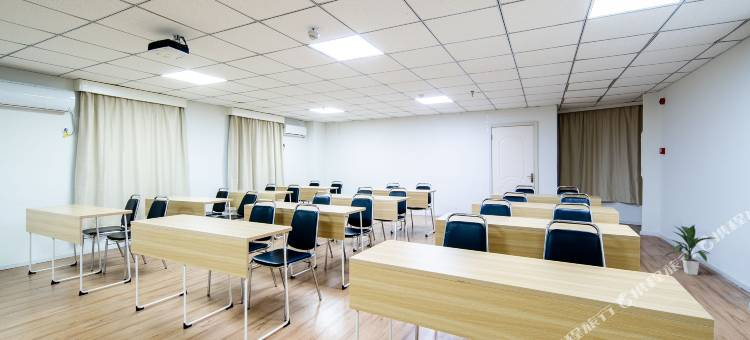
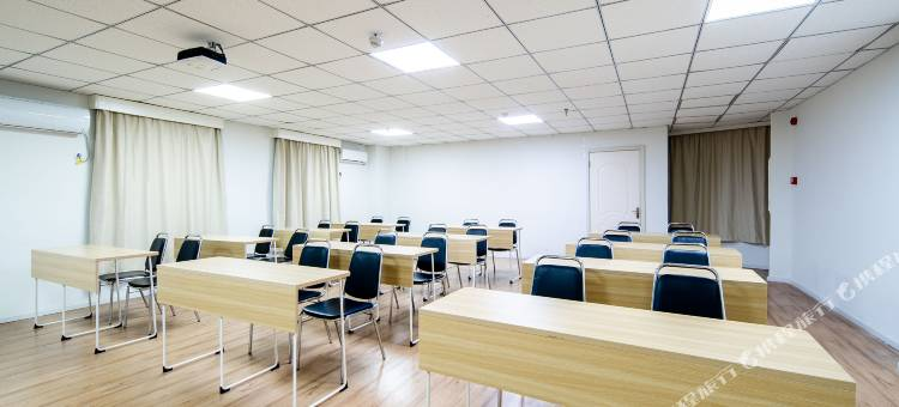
- indoor plant [663,224,719,276]
